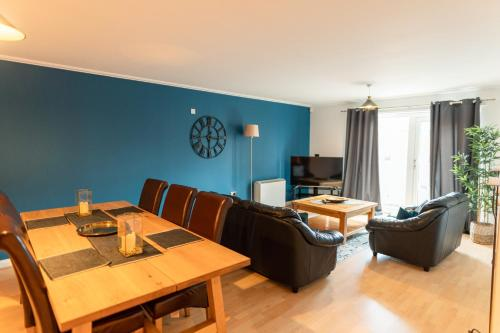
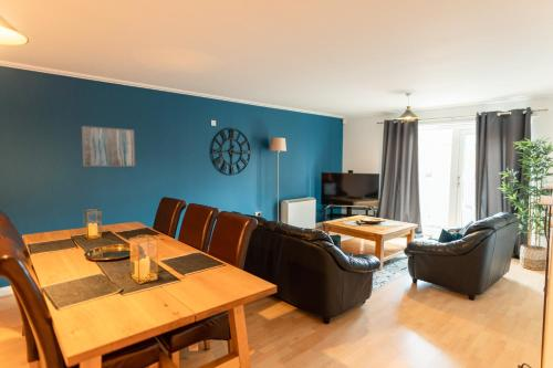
+ wall art [81,125,136,167]
